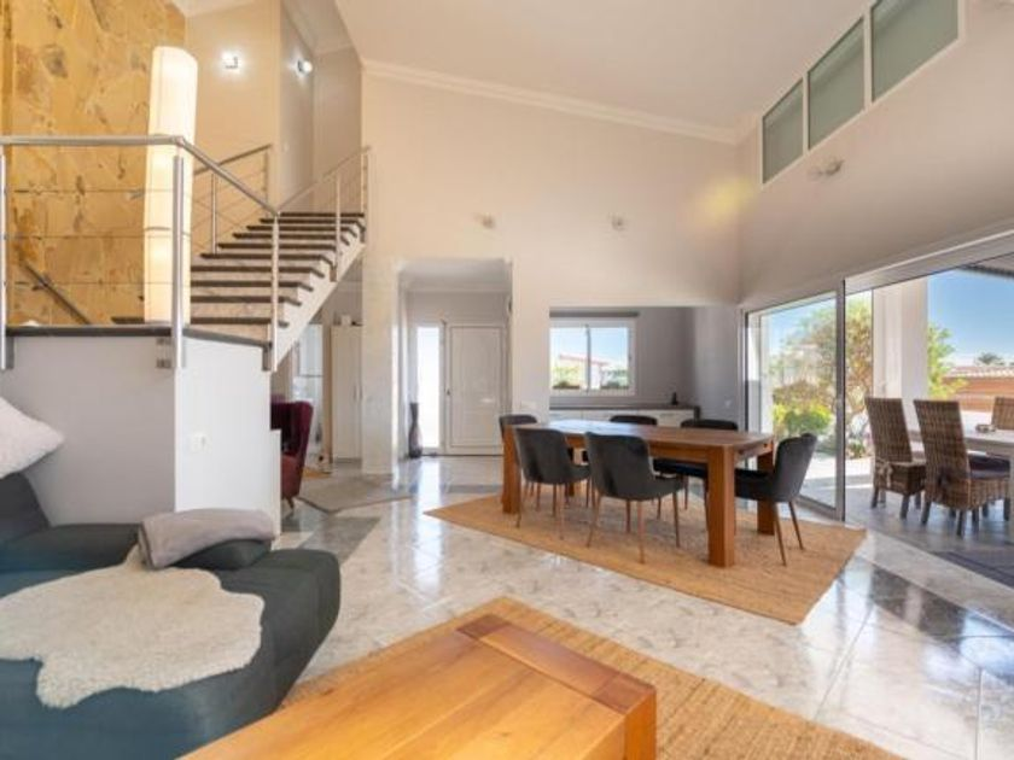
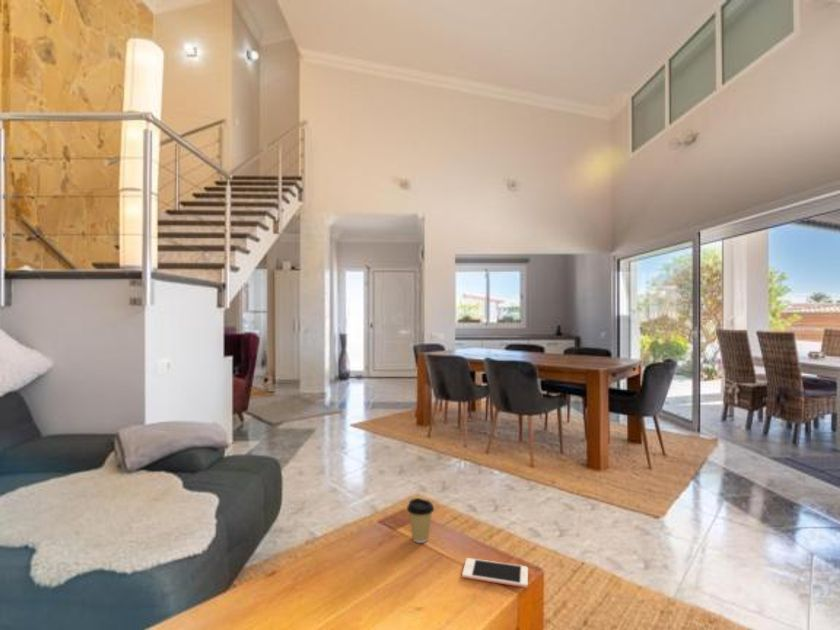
+ cell phone [461,557,529,589]
+ coffee cup [406,497,435,544]
